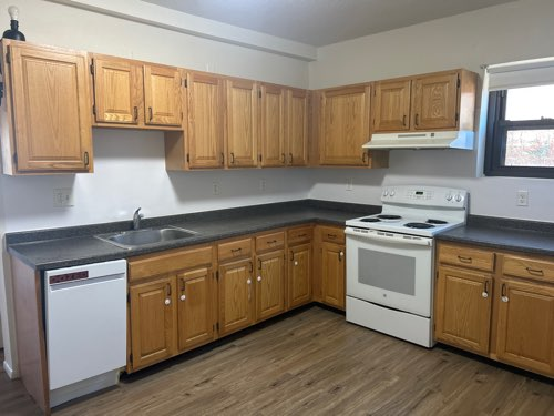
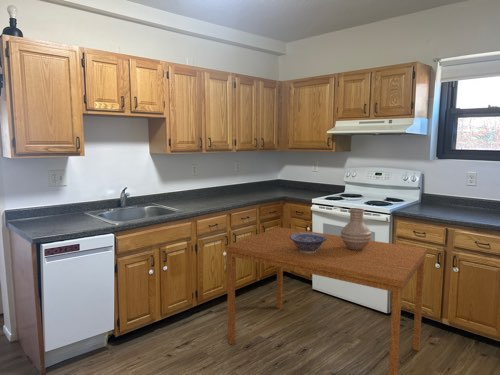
+ dining table [225,226,428,375]
+ vase [339,207,373,250]
+ decorative bowl [290,233,327,253]
